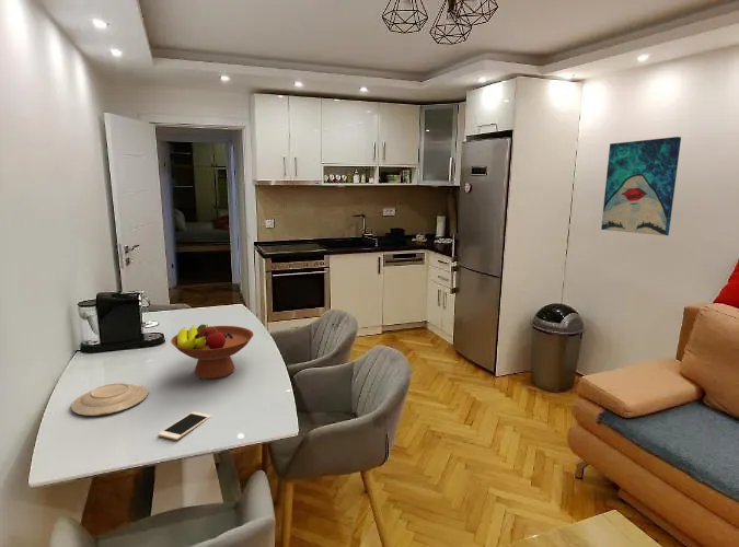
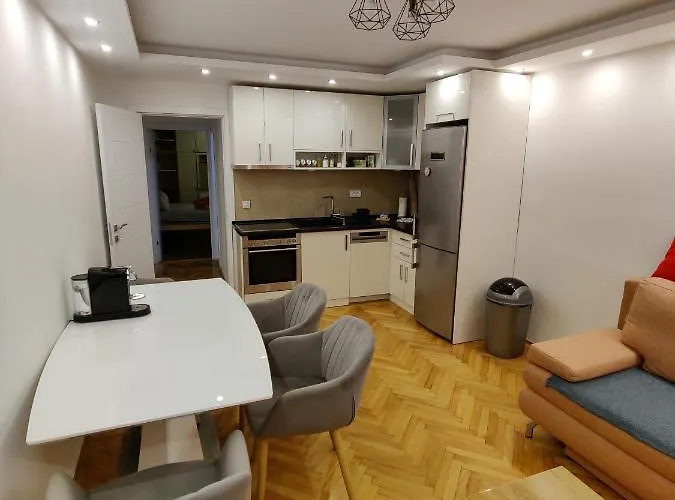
- fruit bowl [170,323,254,380]
- wall art [600,136,682,236]
- plate [70,382,149,417]
- cell phone [157,410,212,441]
